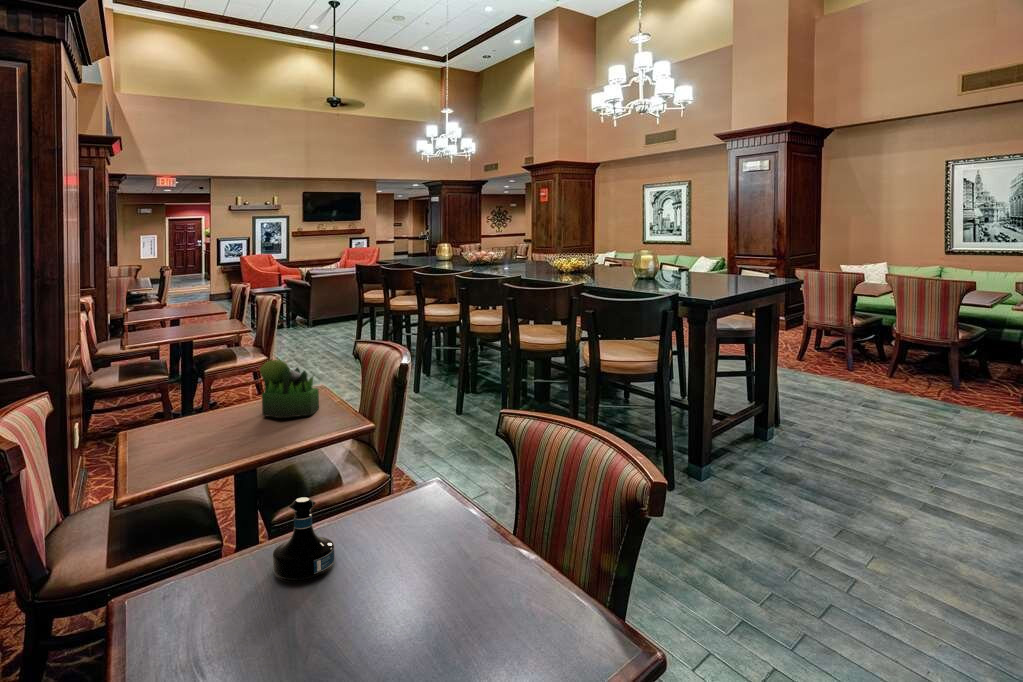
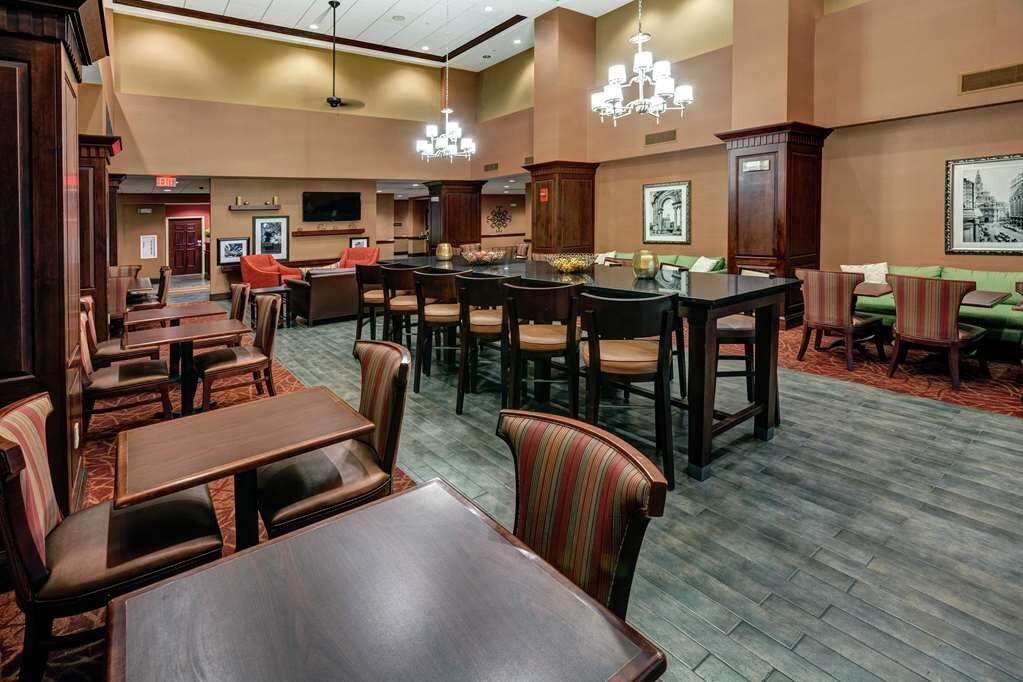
- plant [258,359,320,419]
- tequila bottle [272,497,335,583]
